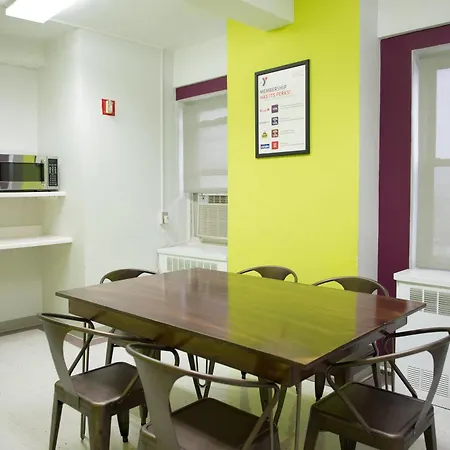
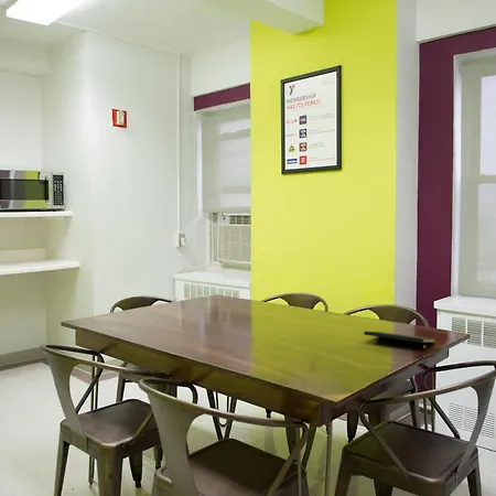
+ notepad [363,331,436,353]
